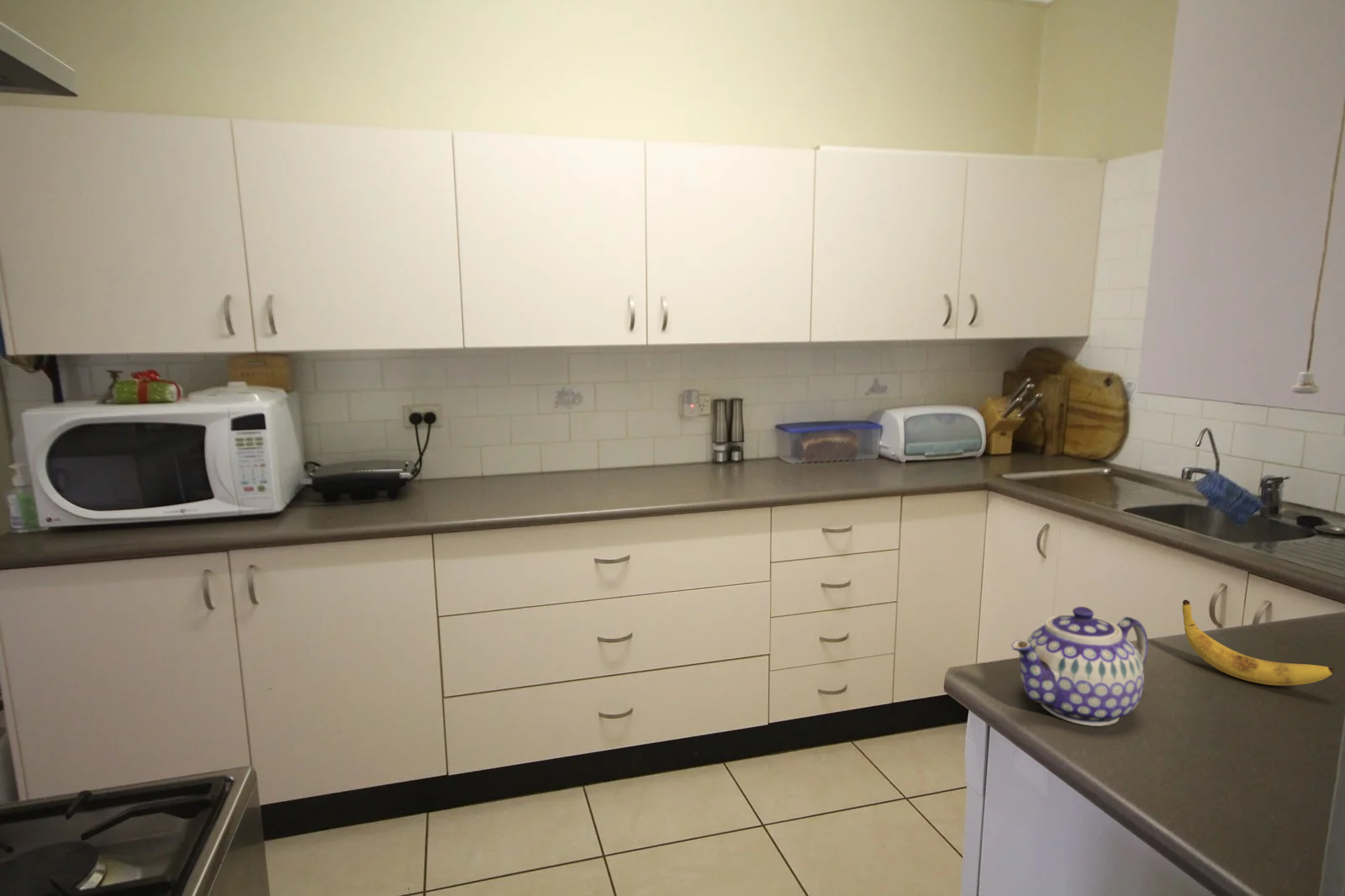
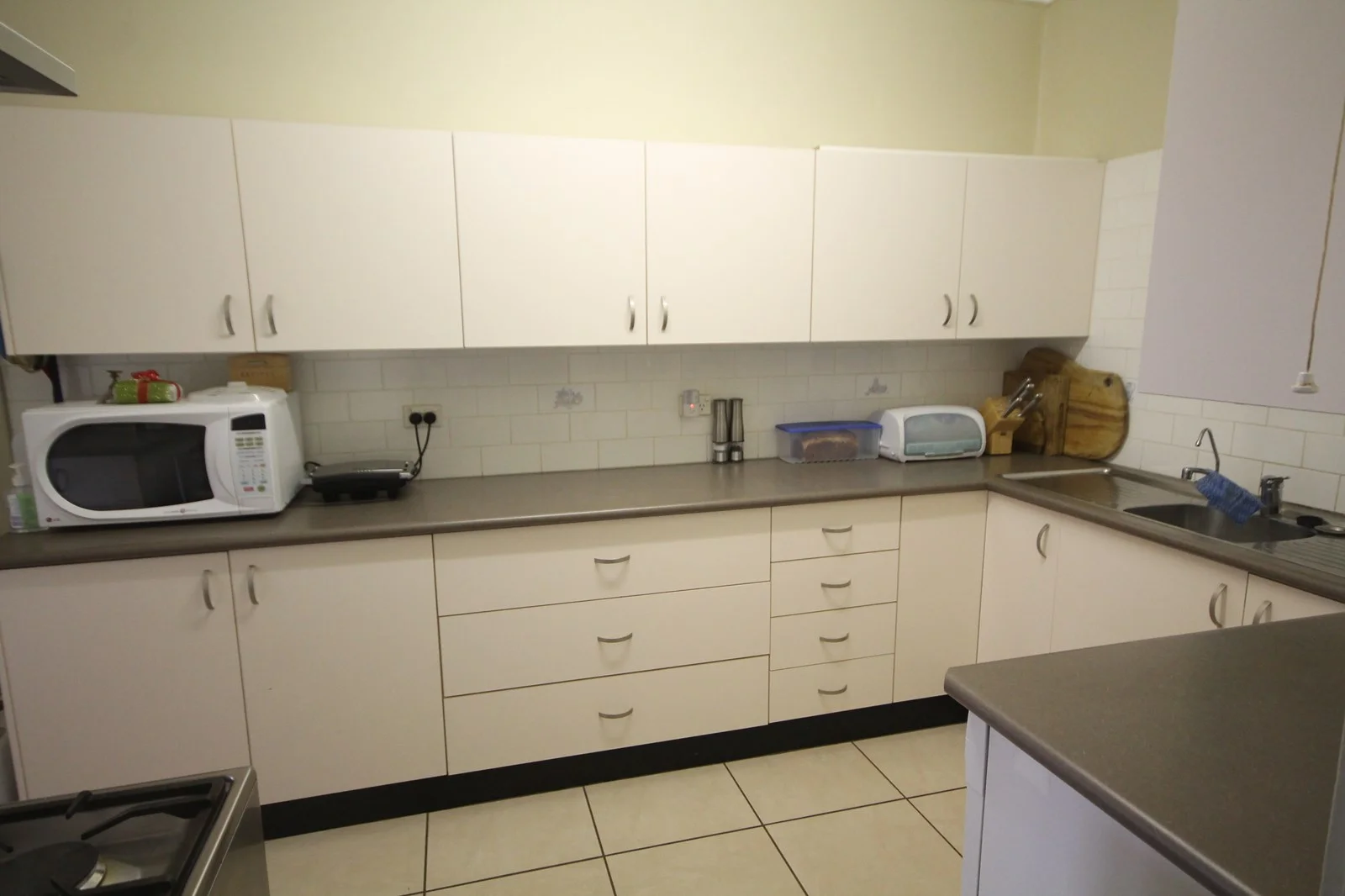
- teapot [1010,606,1149,727]
- banana [1182,599,1336,687]
